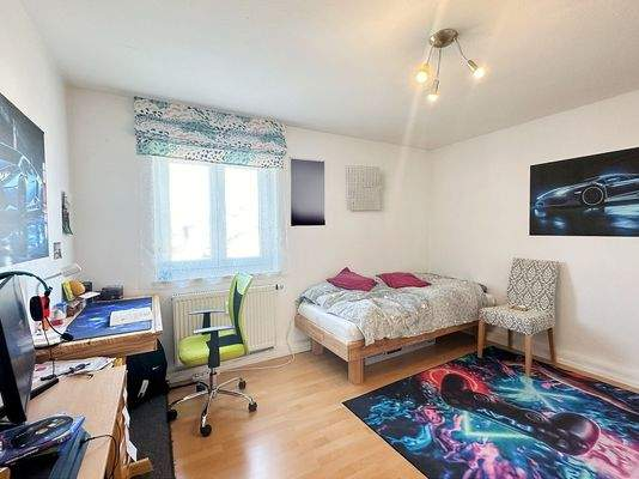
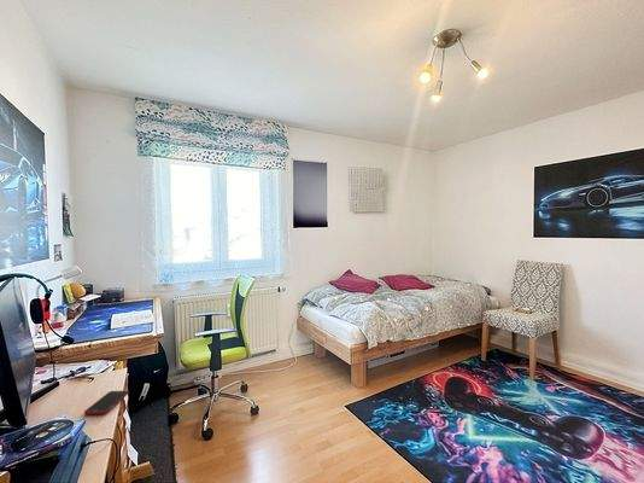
+ cell phone [83,390,130,415]
